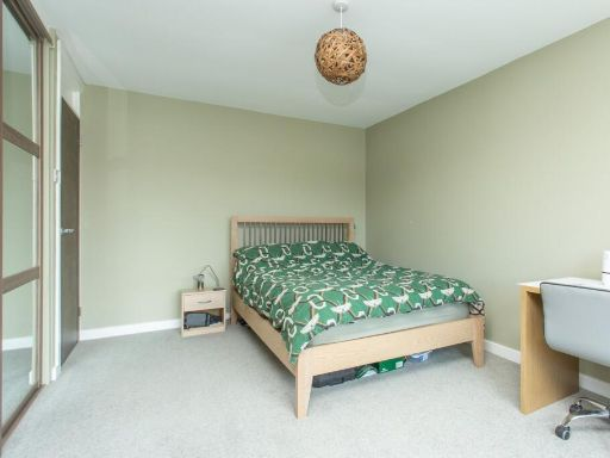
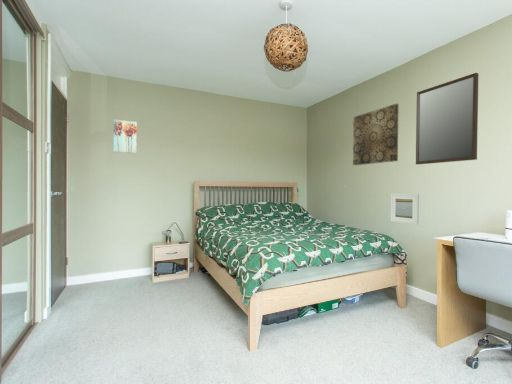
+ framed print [390,193,420,226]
+ home mirror [415,72,479,165]
+ wall art [113,119,138,154]
+ wall art [352,103,400,166]
